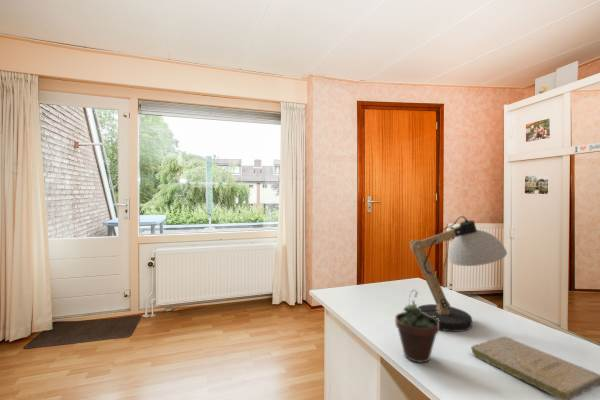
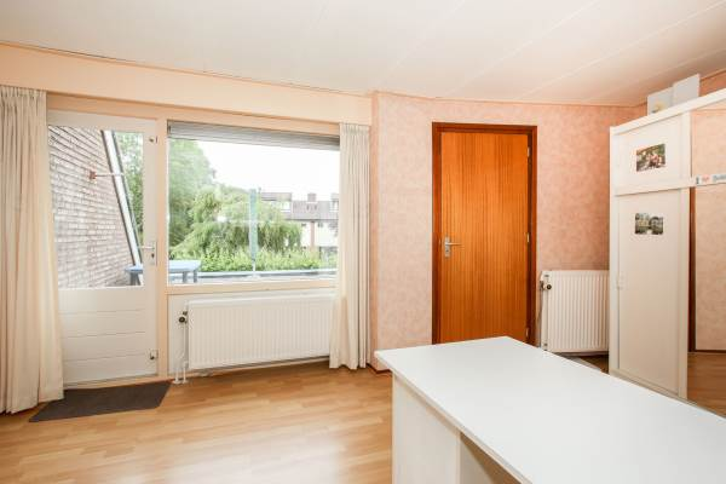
- desk lamp [408,215,508,332]
- book [468,336,600,400]
- succulent plant [394,289,440,364]
